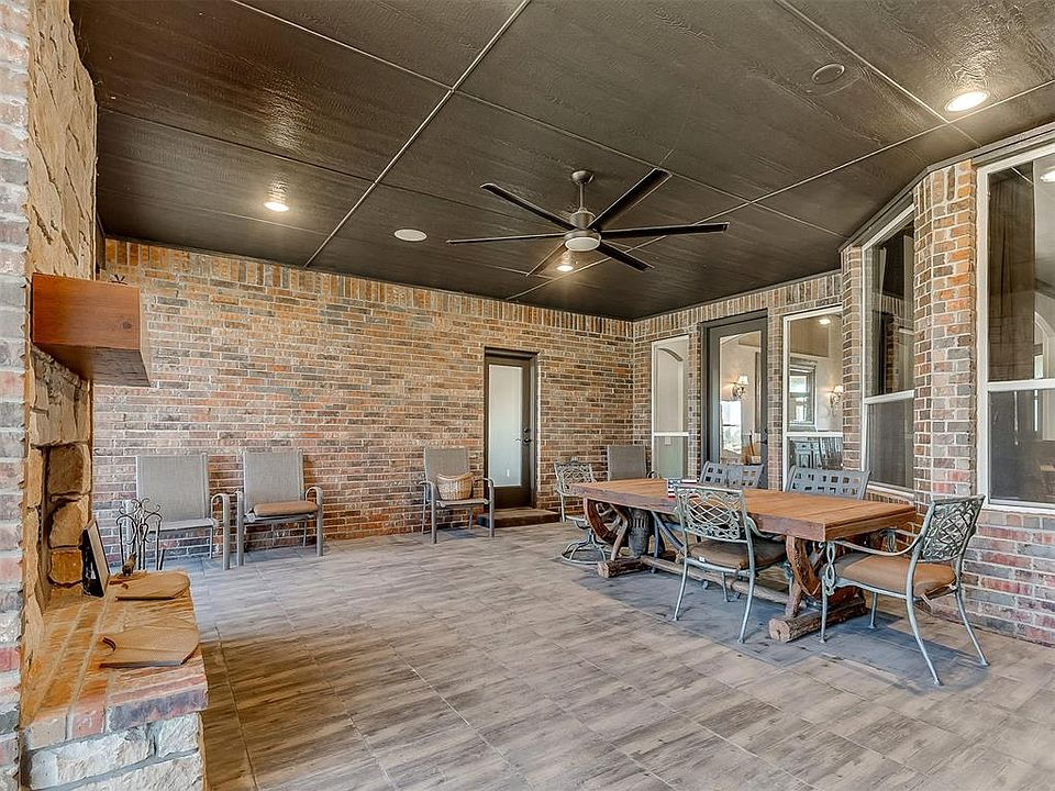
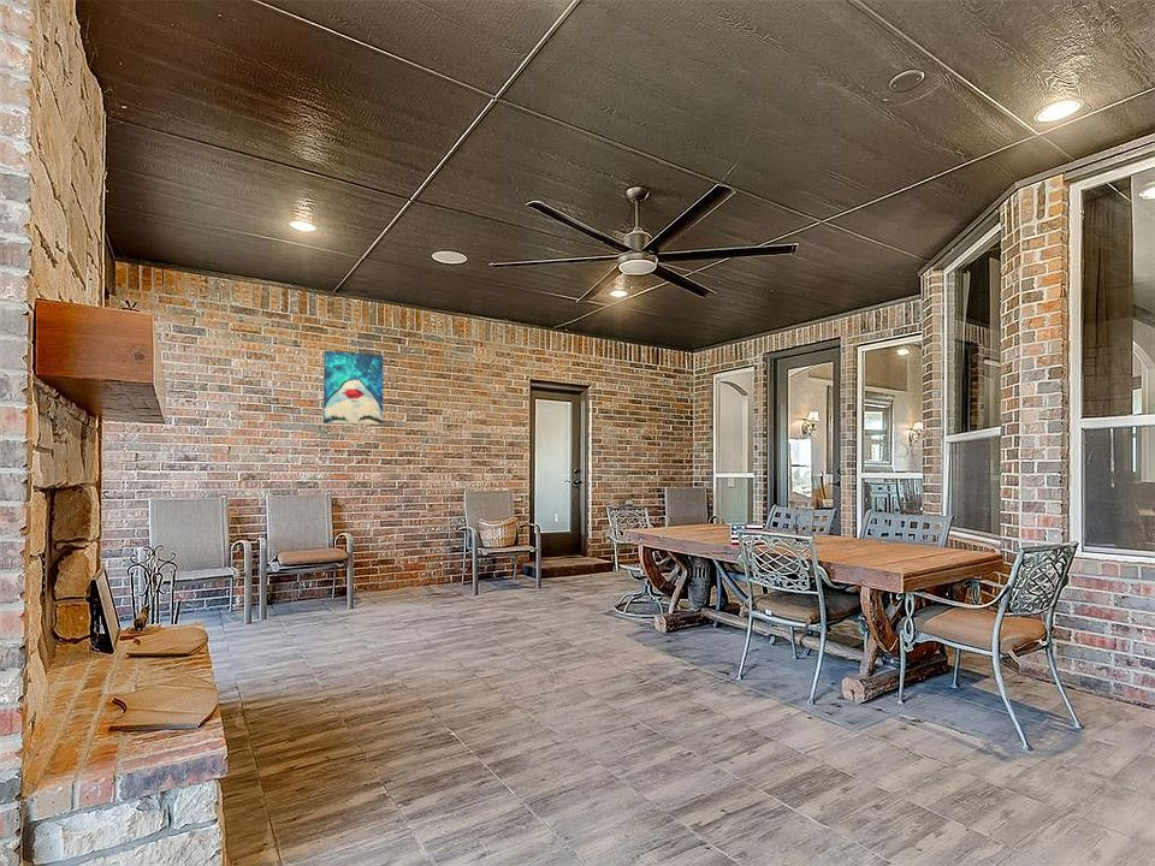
+ wall art [322,350,385,426]
